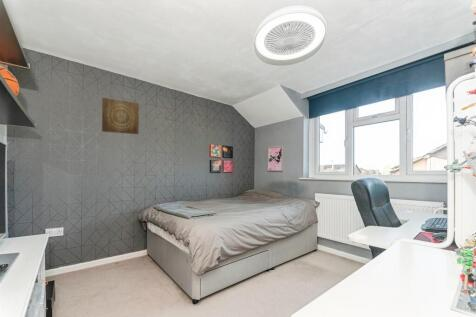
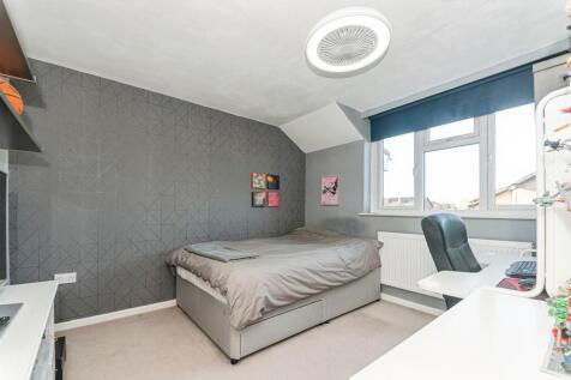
- wall art [101,97,140,135]
